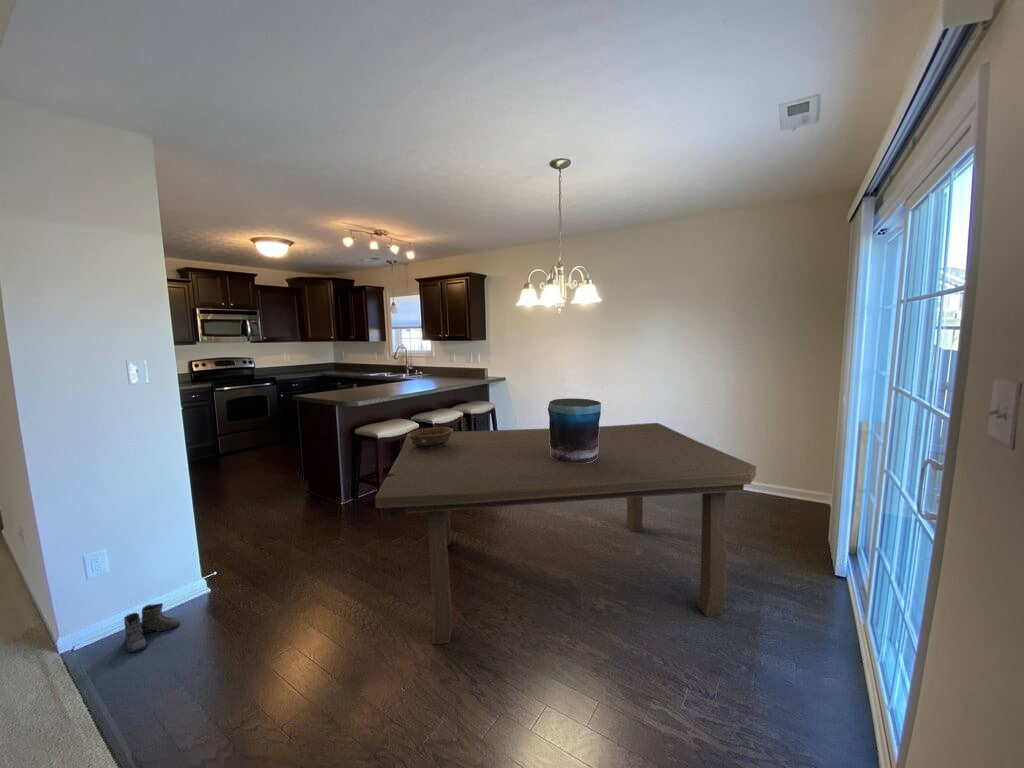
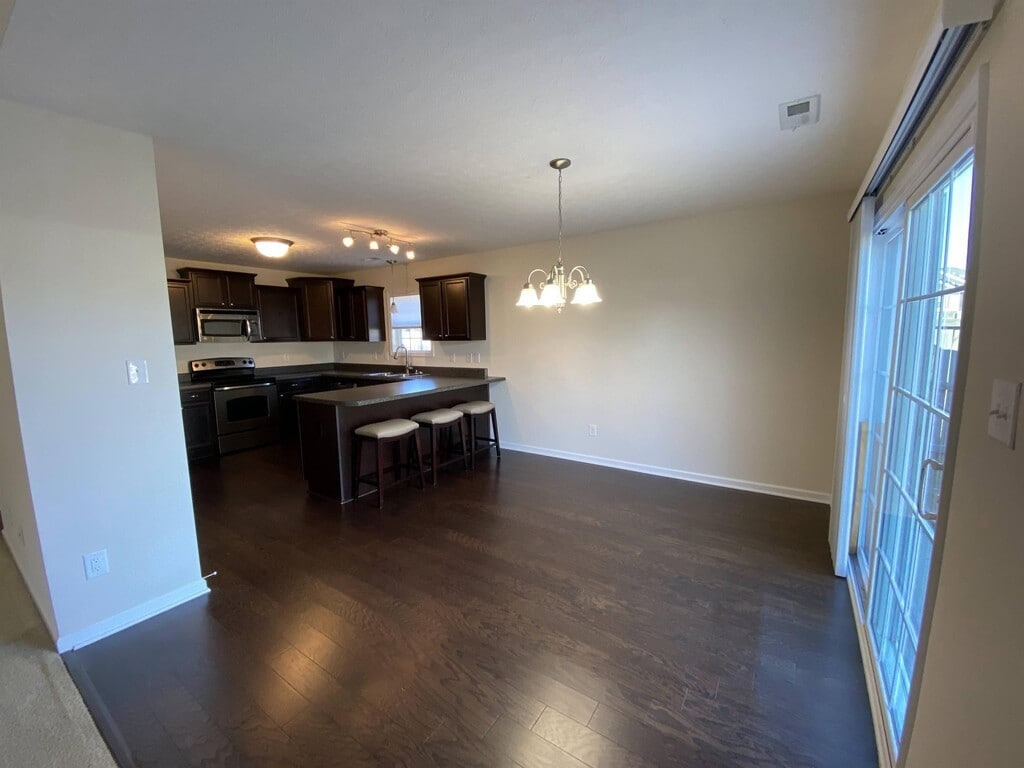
- boots [114,602,181,653]
- decorative bowl [406,426,454,448]
- vase [547,397,602,463]
- dining table [374,422,757,645]
